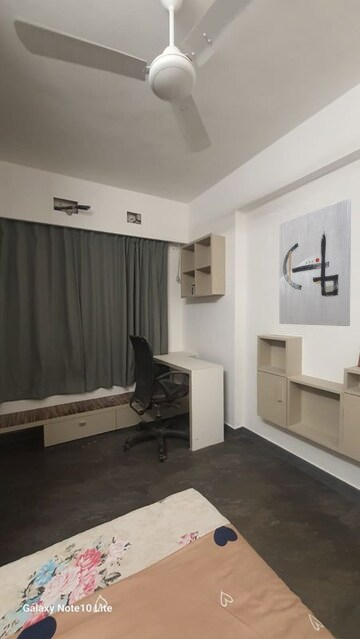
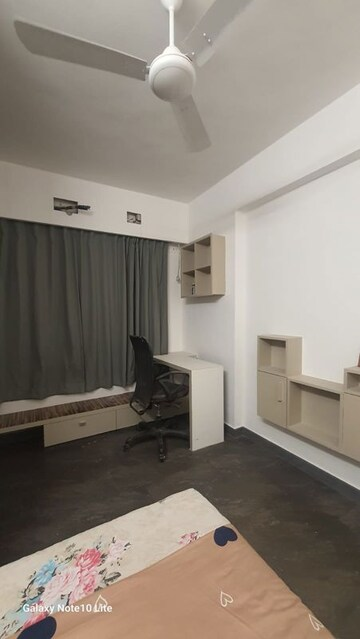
- wall art [278,198,352,327]
